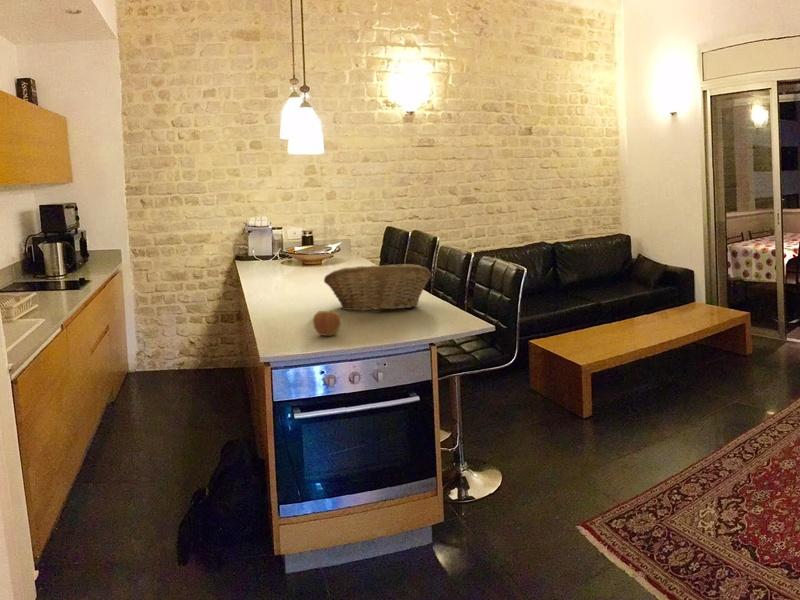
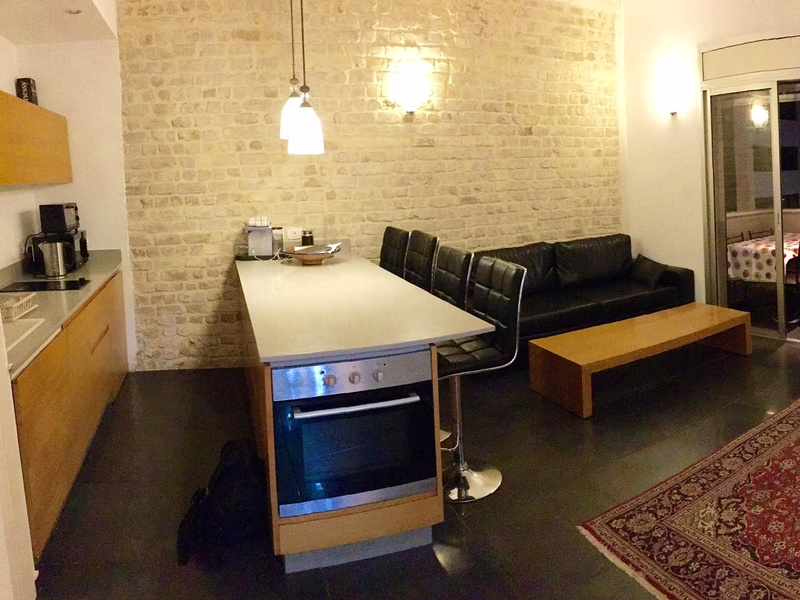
- fruit basket [323,263,432,312]
- apple [312,310,343,337]
